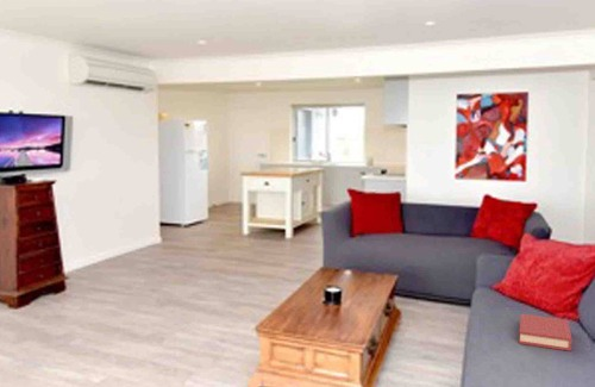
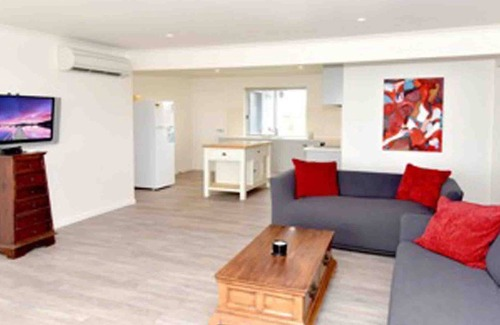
- hardback book [518,313,574,352]
